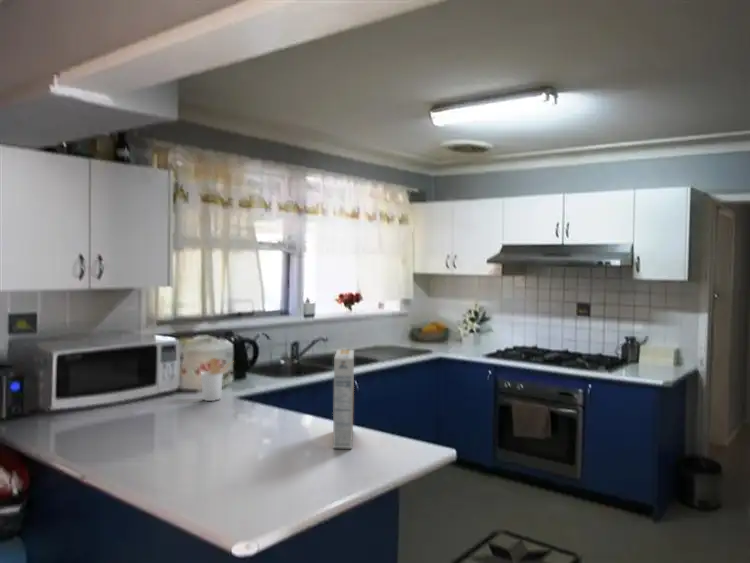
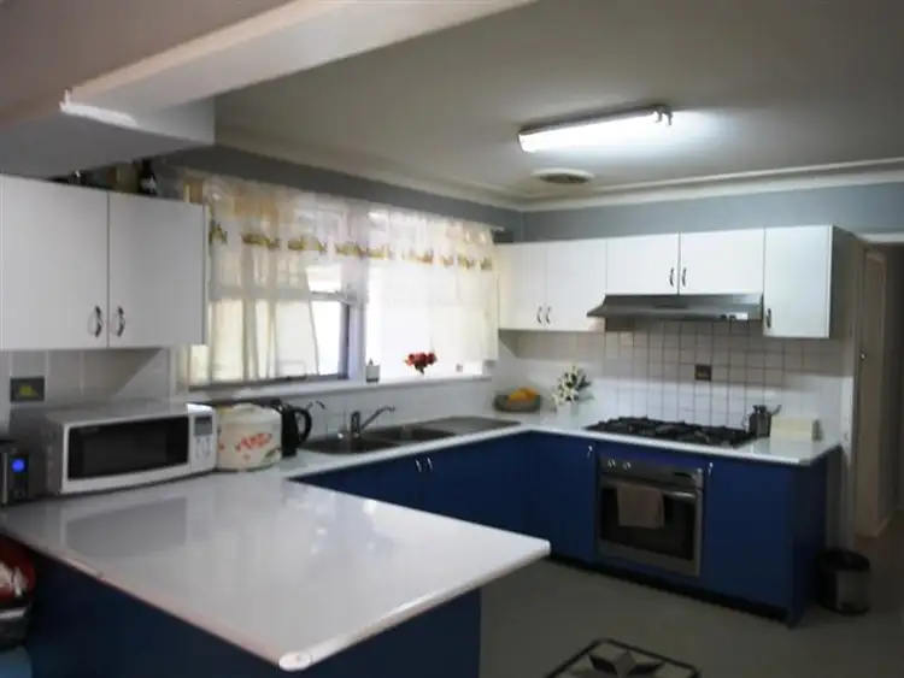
- utensil holder [200,357,234,402]
- cereal box [332,349,355,449]
